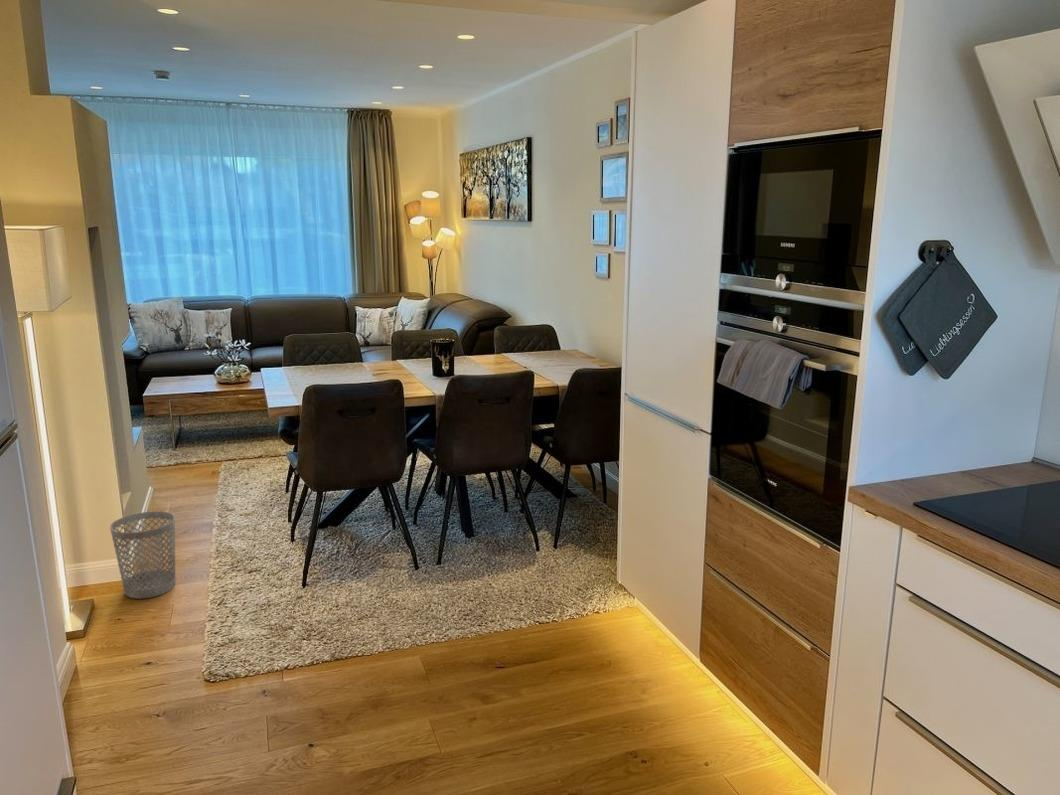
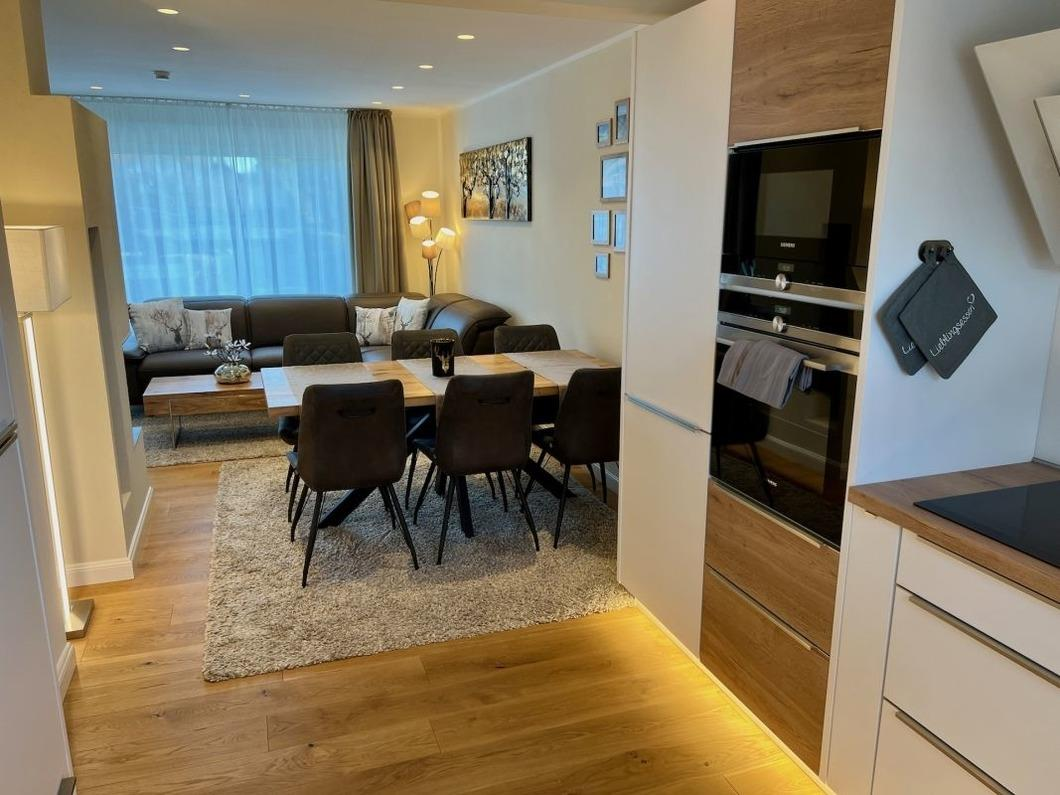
- wastebasket [109,510,176,600]
